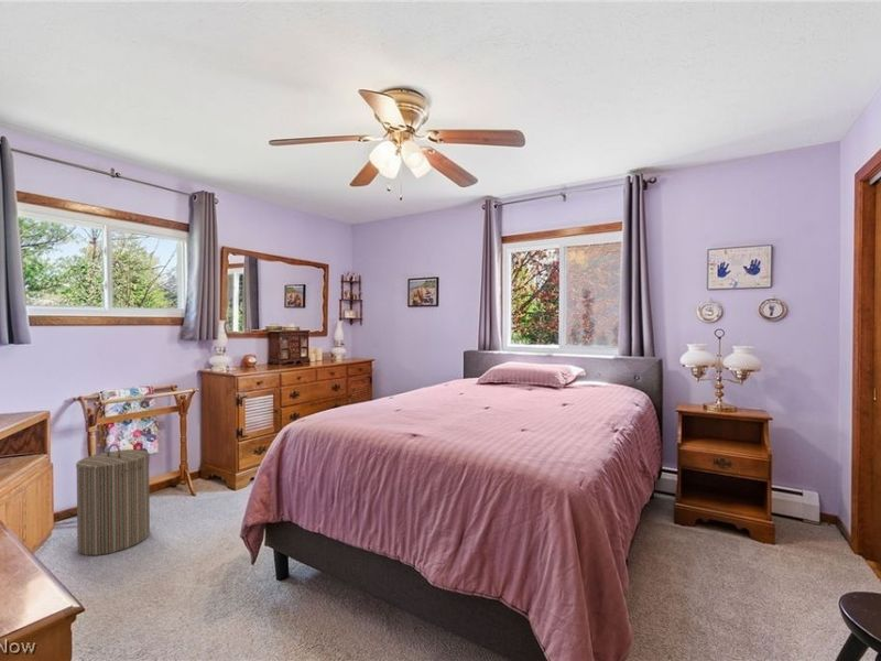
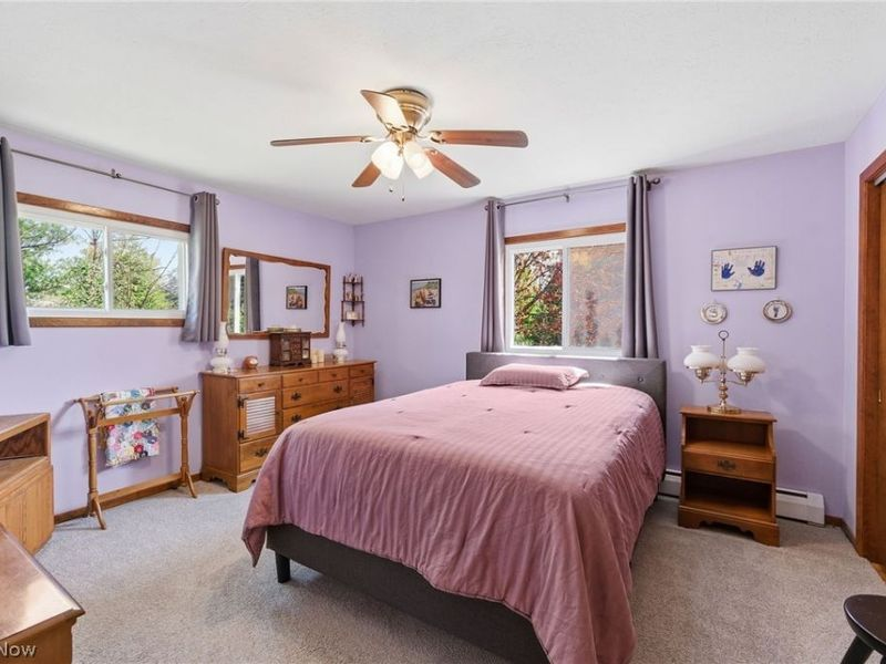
- laundry hamper [75,443,151,556]
